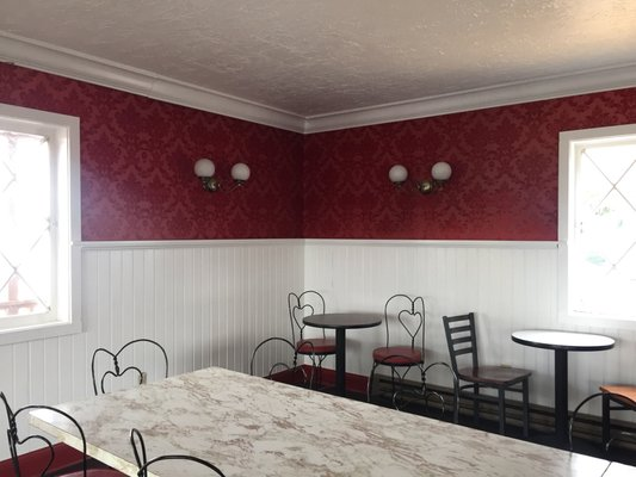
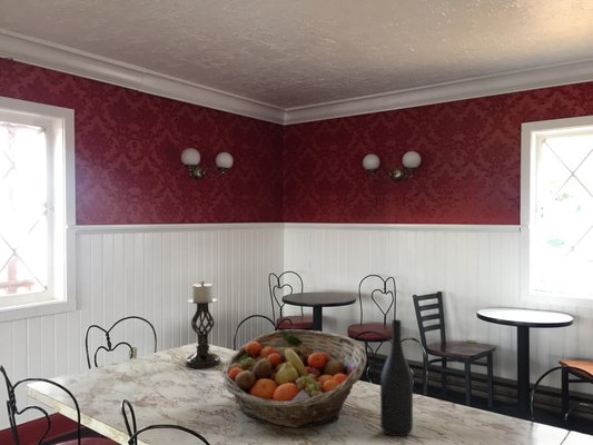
+ fruit basket [220,328,367,428]
+ wine bottle [379,318,414,437]
+ candle holder [184,280,221,369]
